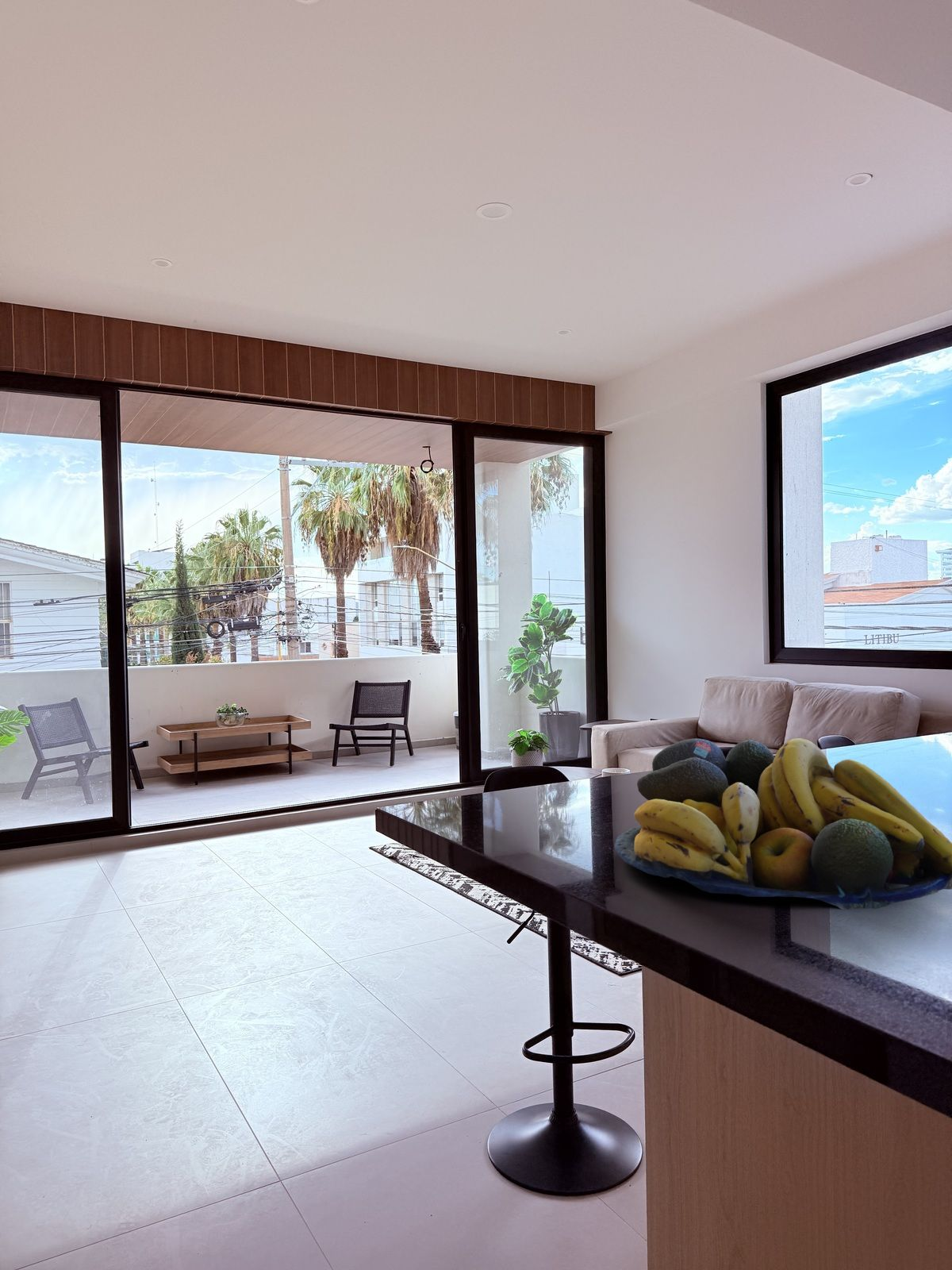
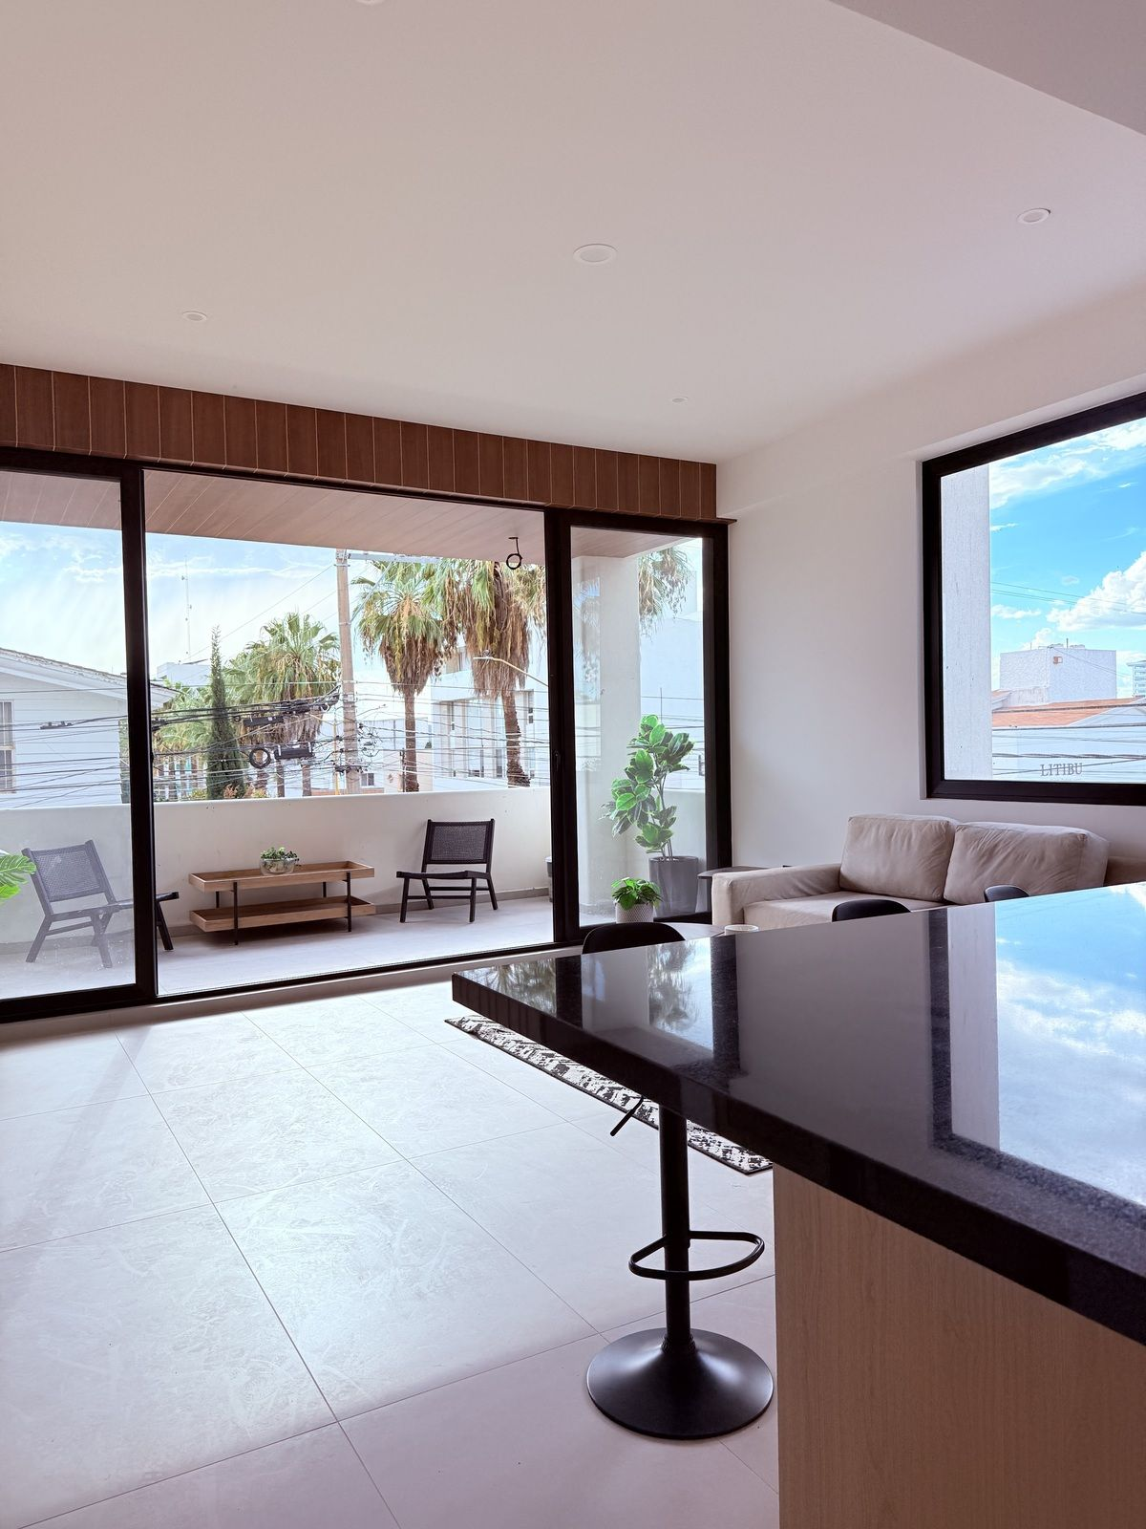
- fruit bowl [614,737,952,910]
